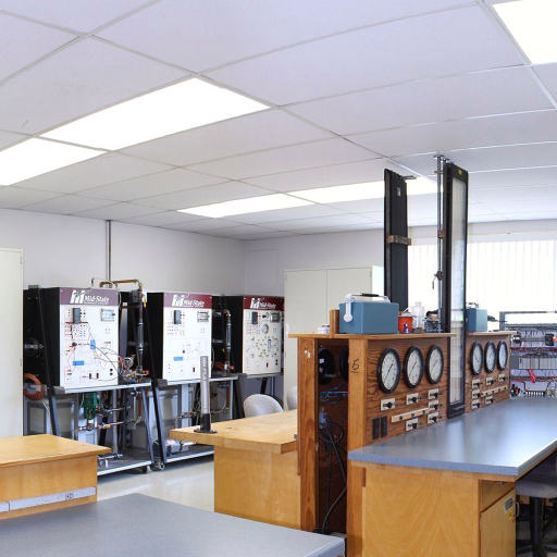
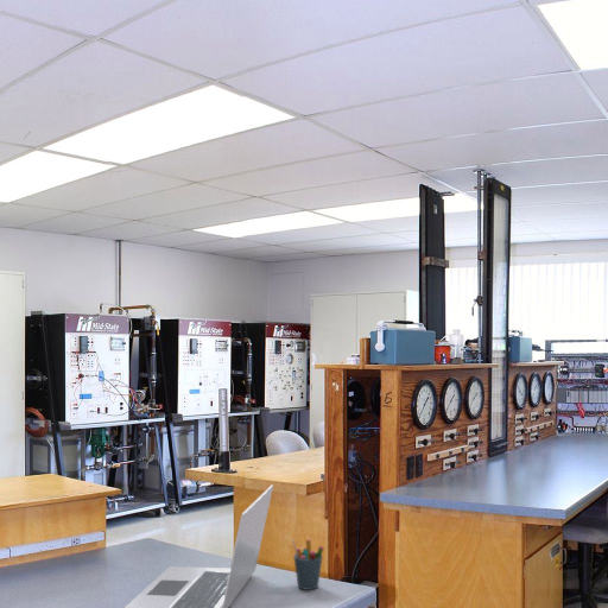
+ pen holder [291,539,325,591]
+ laptop [124,484,274,608]
